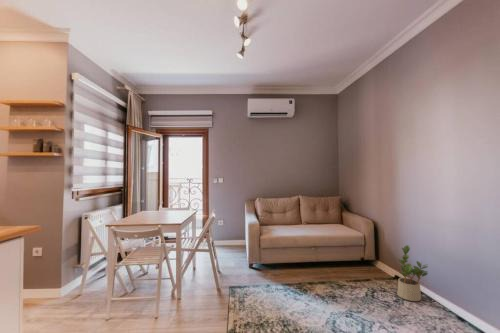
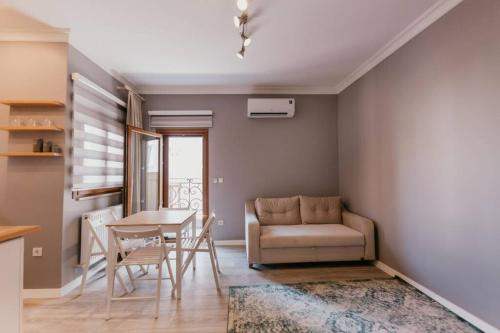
- potted plant [397,244,429,302]
